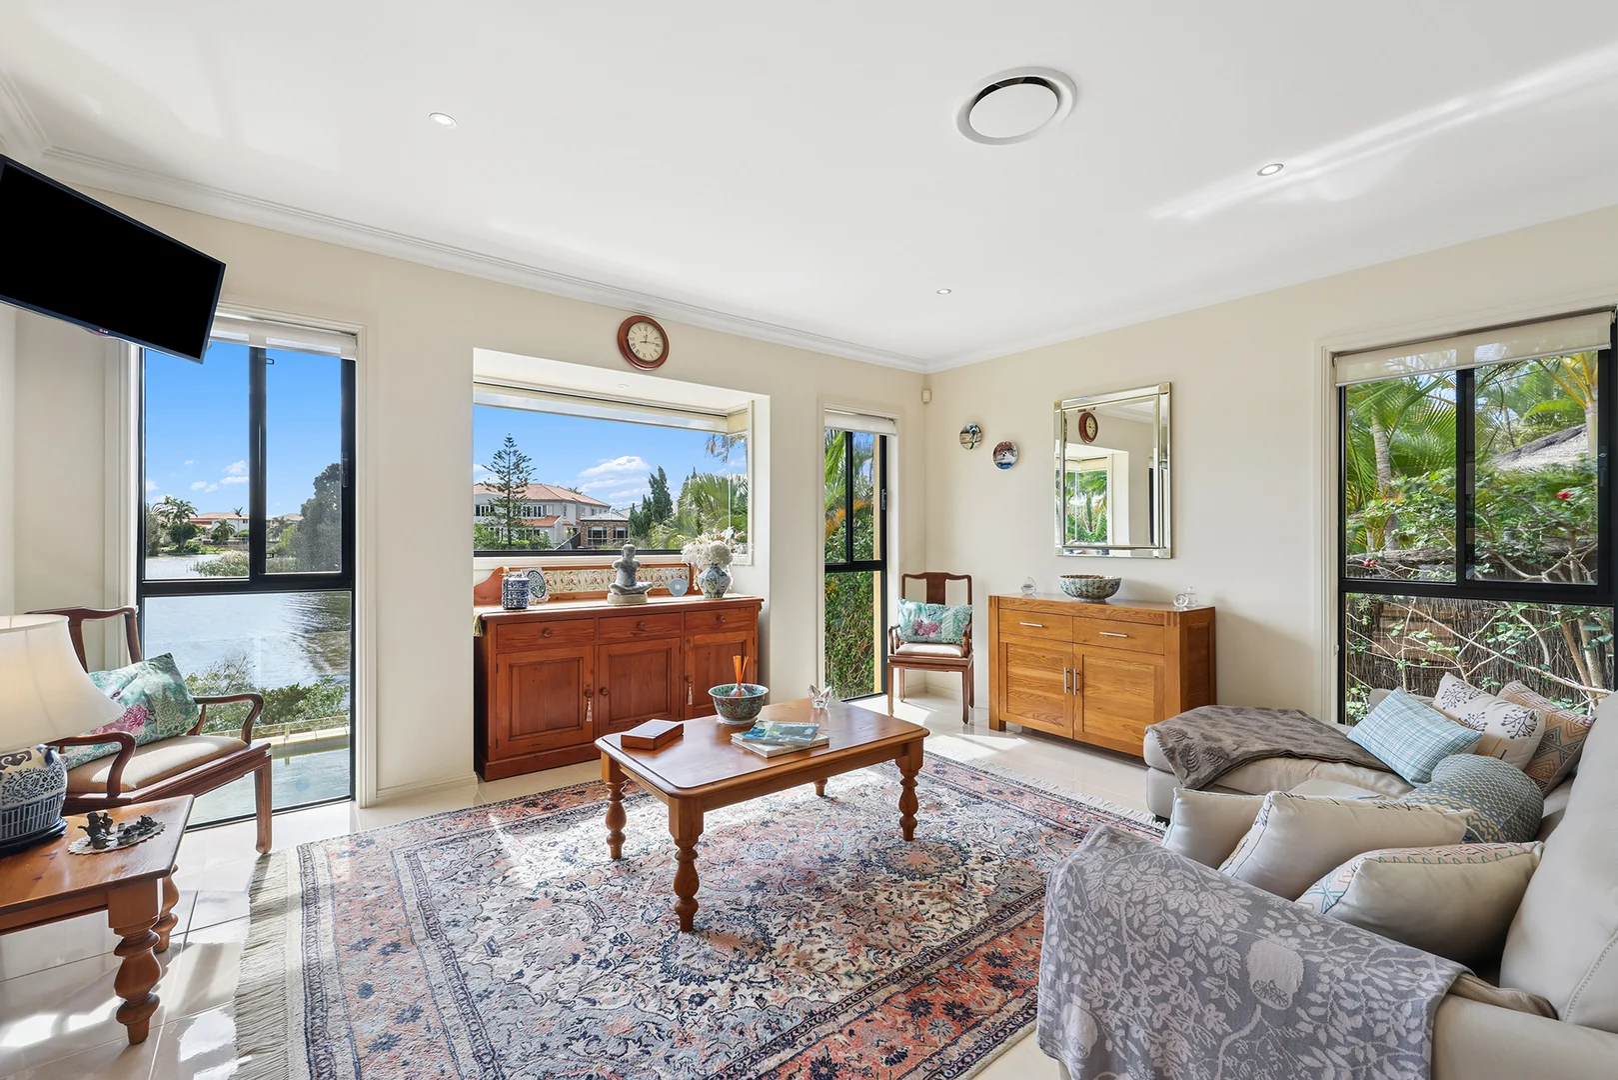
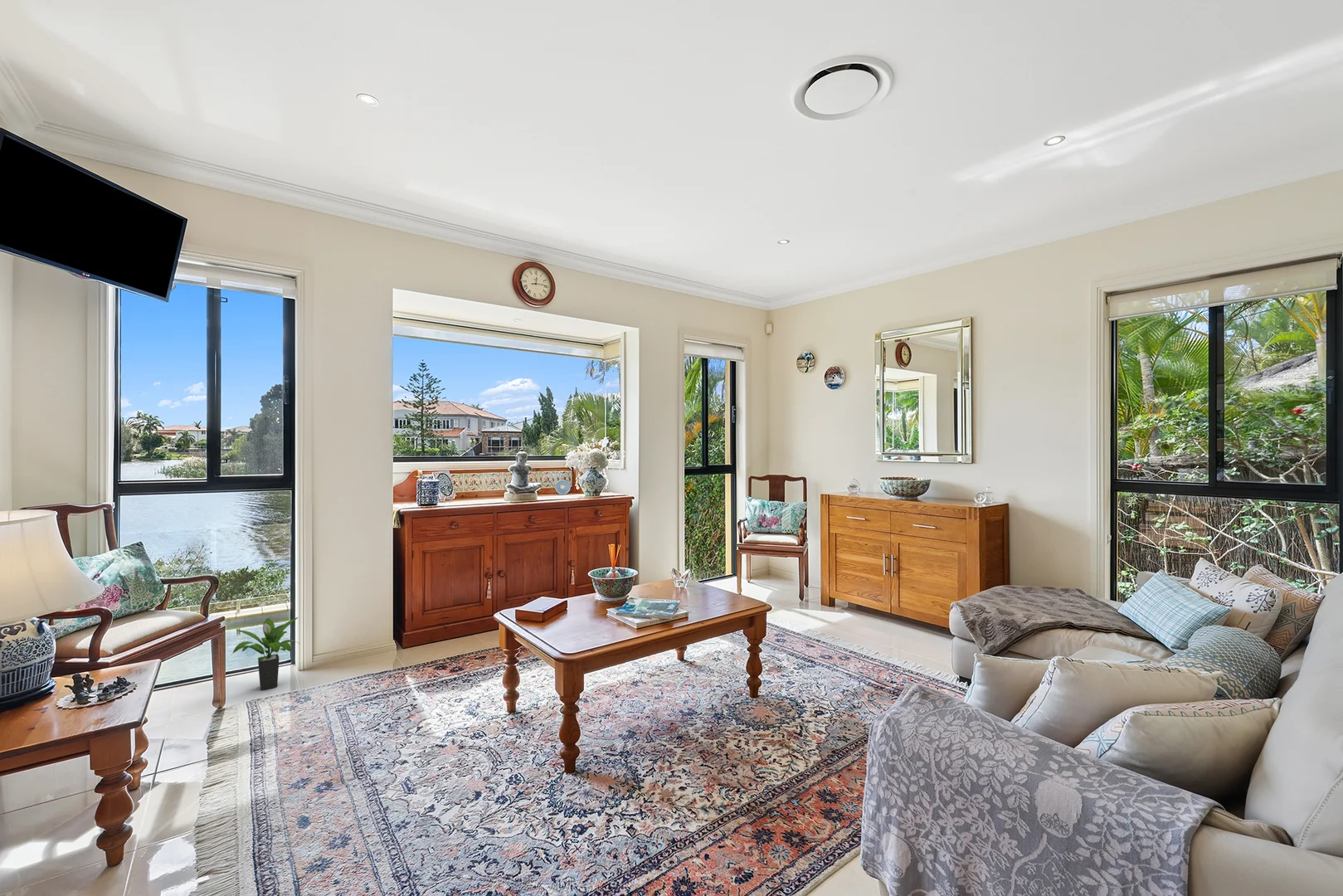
+ potted plant [231,616,300,691]
